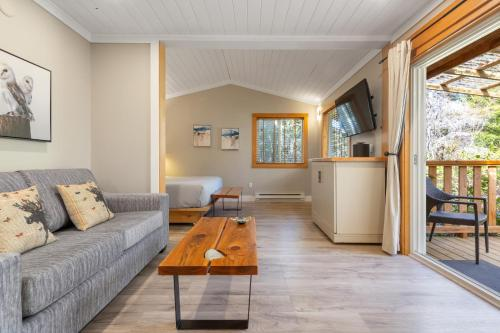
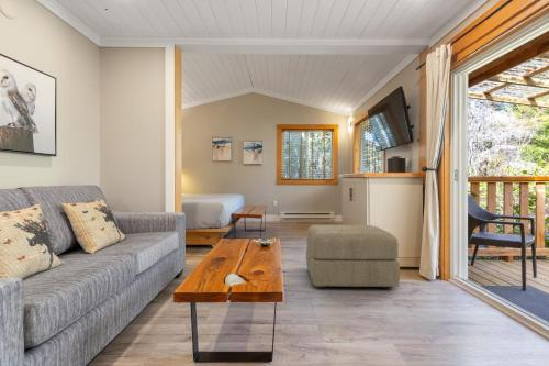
+ ottoman [305,224,401,289]
